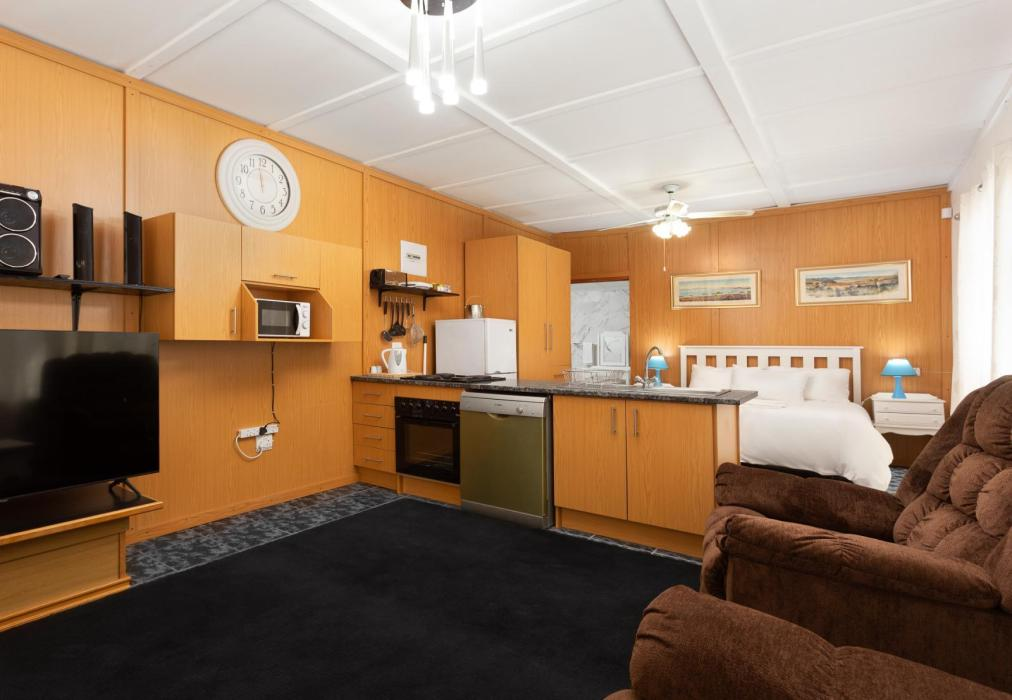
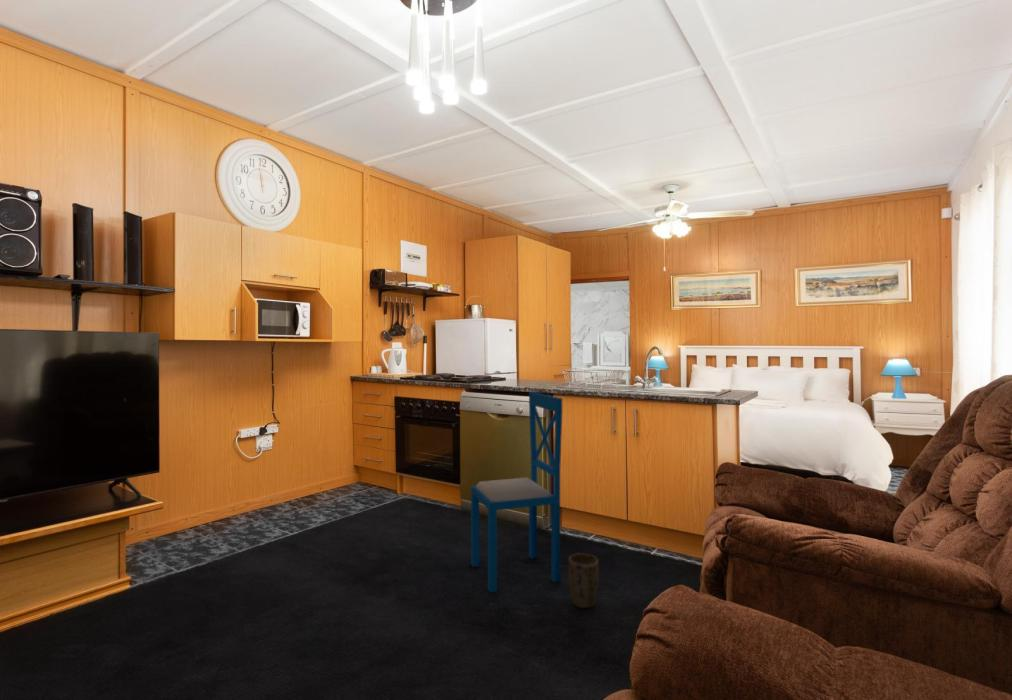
+ plant pot [567,552,600,609]
+ dining chair [470,391,563,593]
